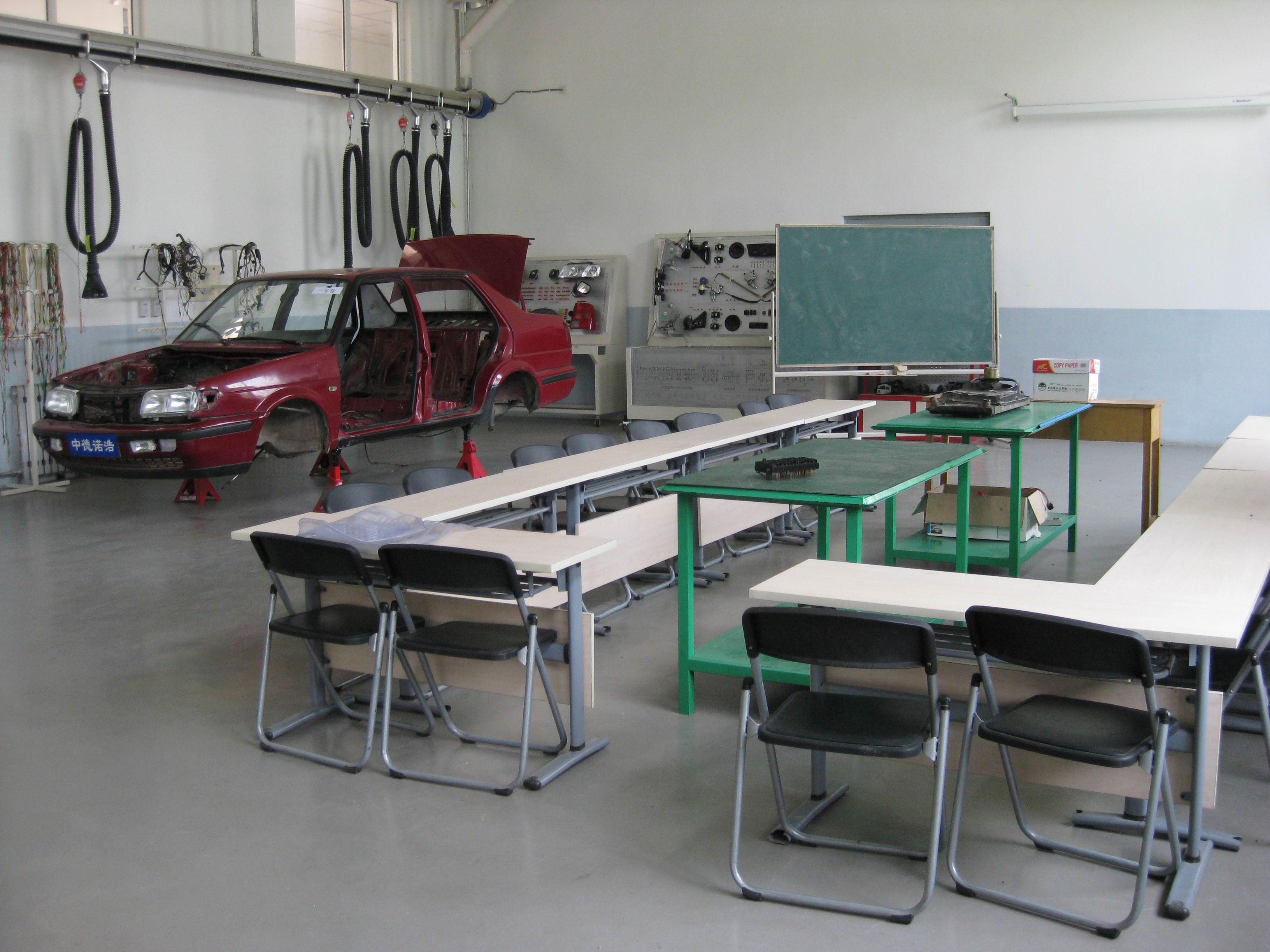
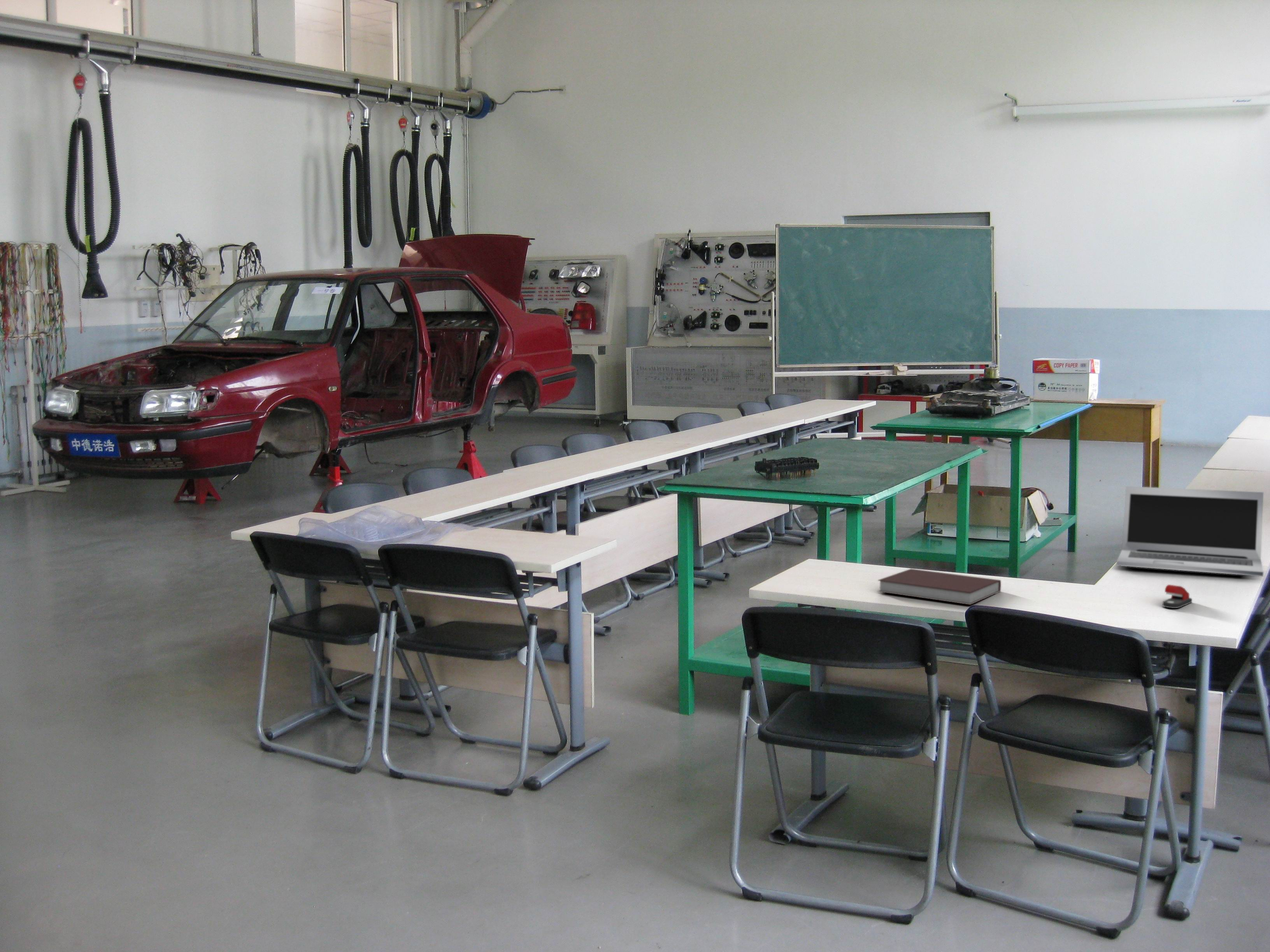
+ laptop [1116,486,1264,577]
+ stapler [1162,584,1193,609]
+ notebook [877,568,1002,605]
